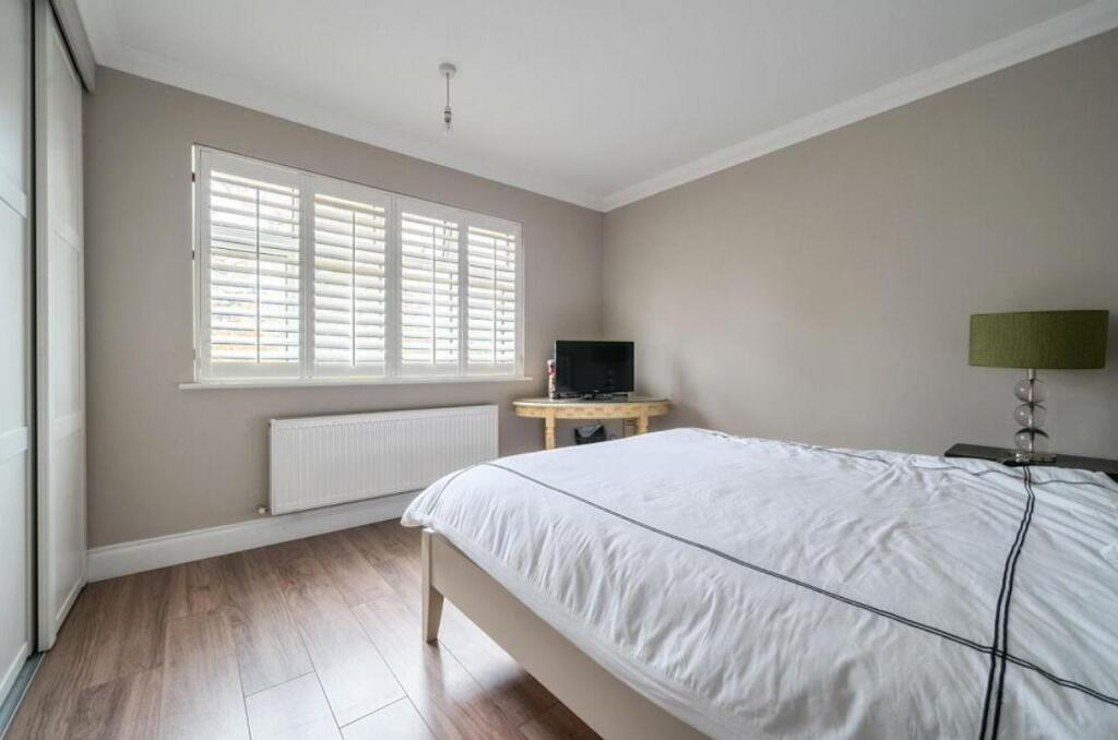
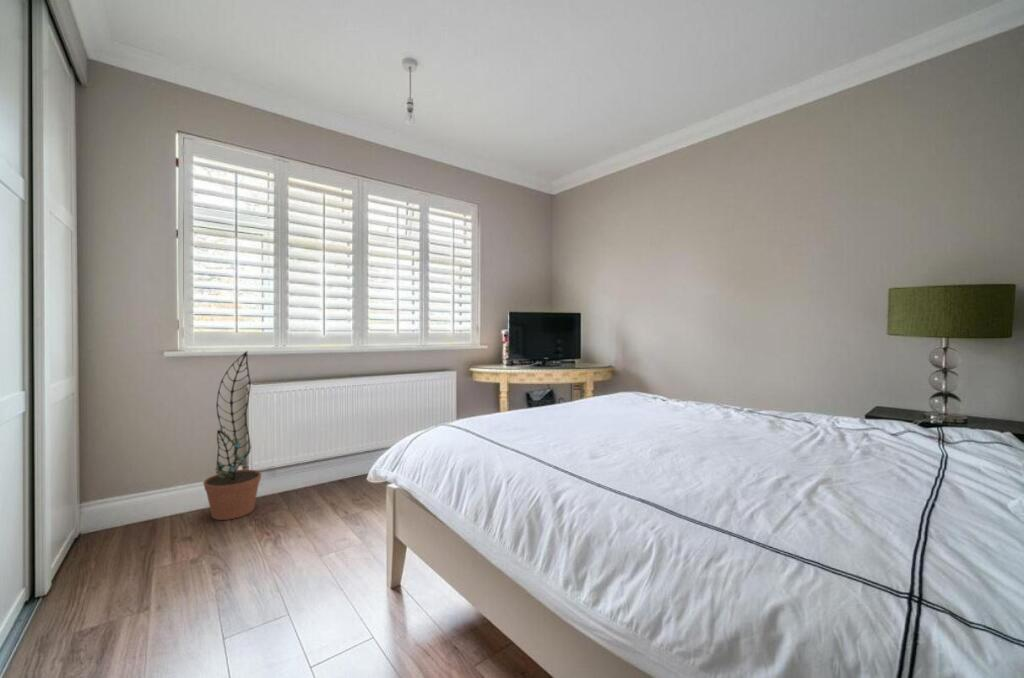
+ decorative plant [202,350,263,521]
